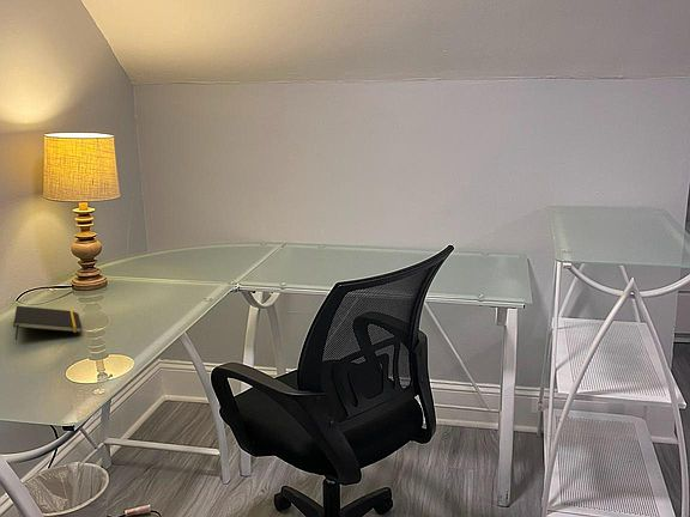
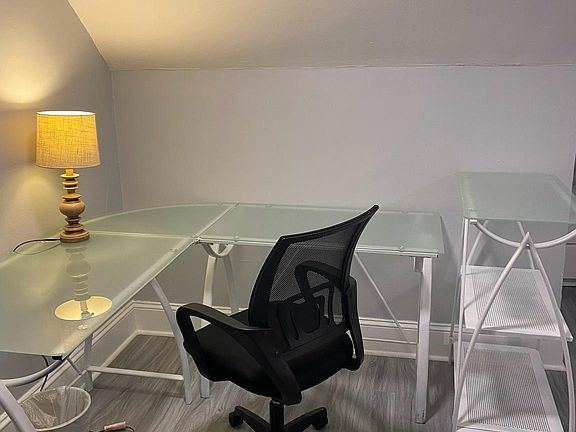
- notepad [12,305,83,341]
